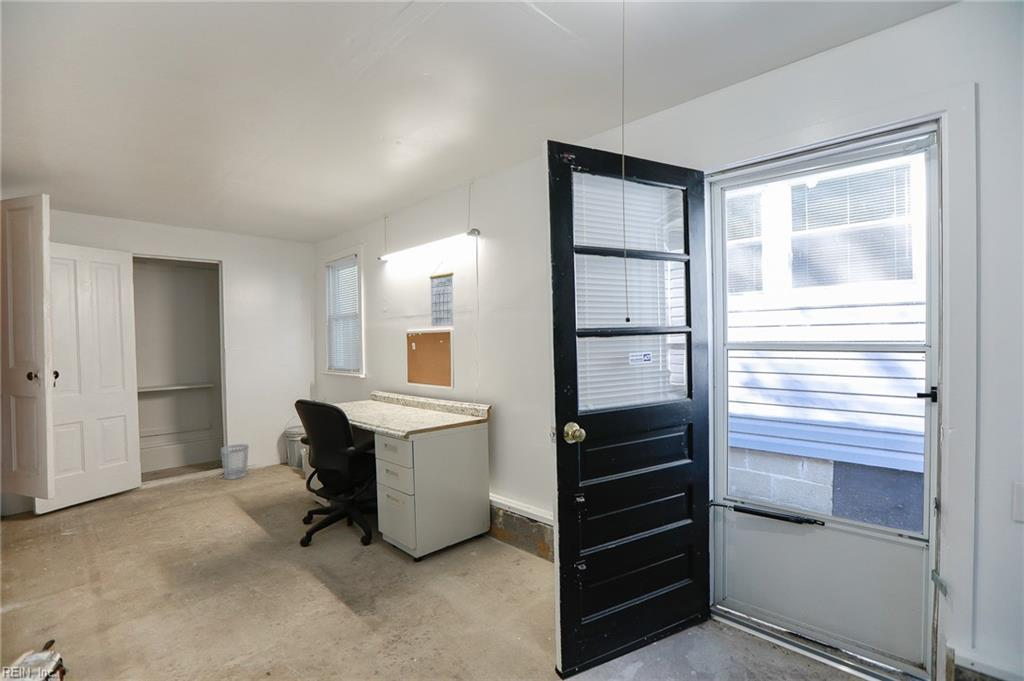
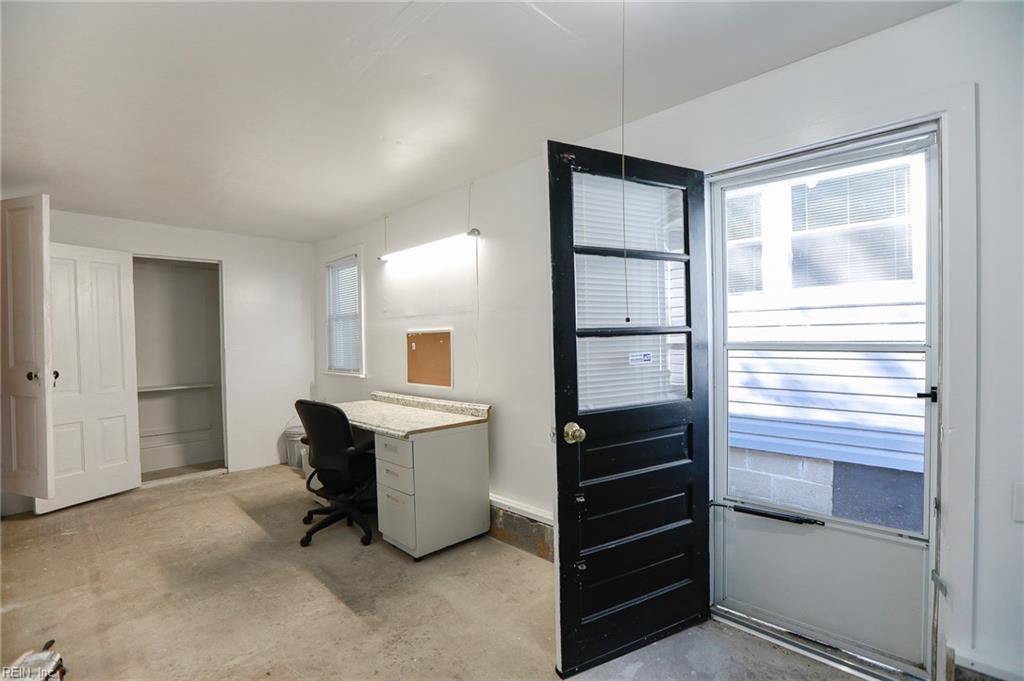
- wastebasket [220,443,250,480]
- calendar [429,263,455,327]
